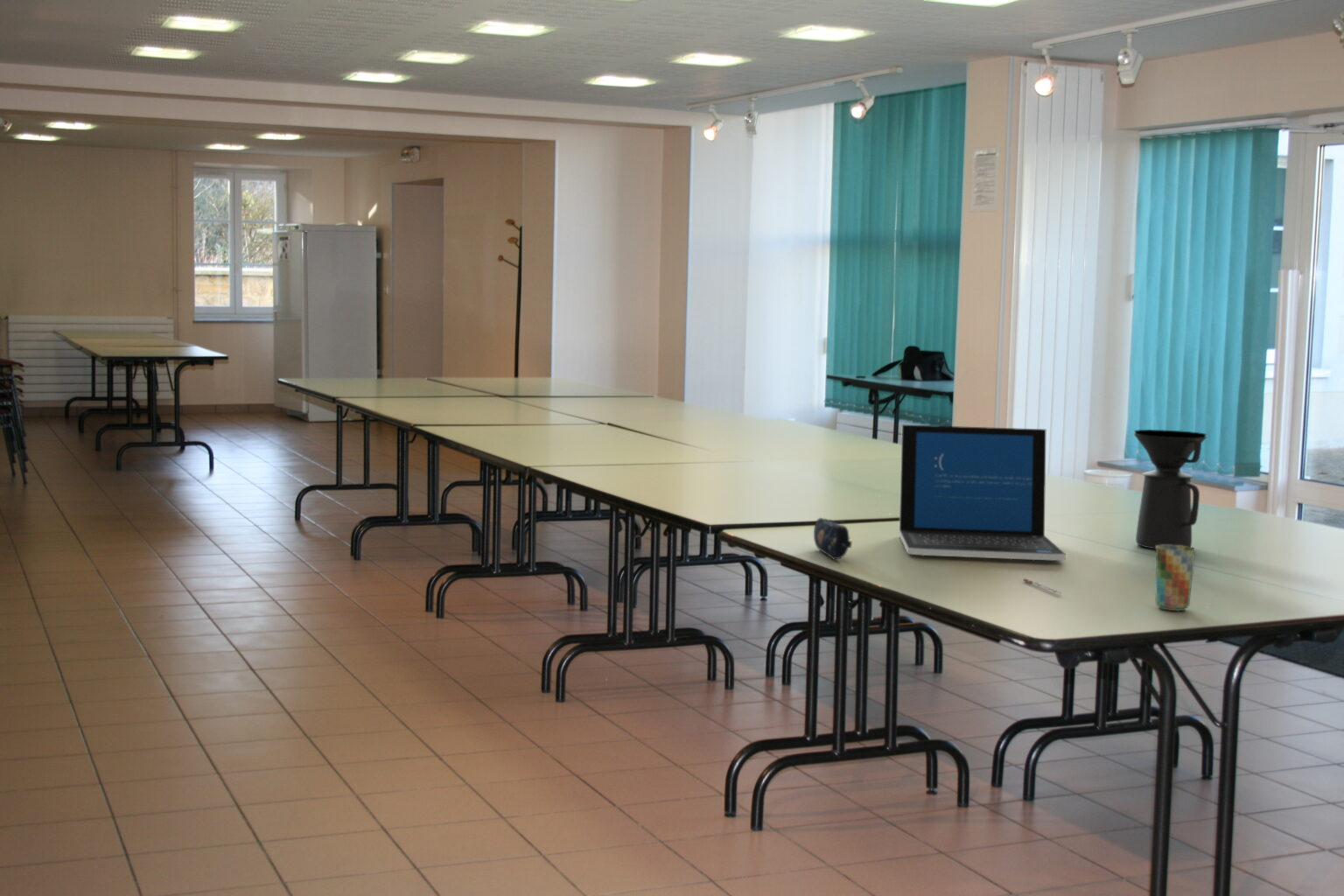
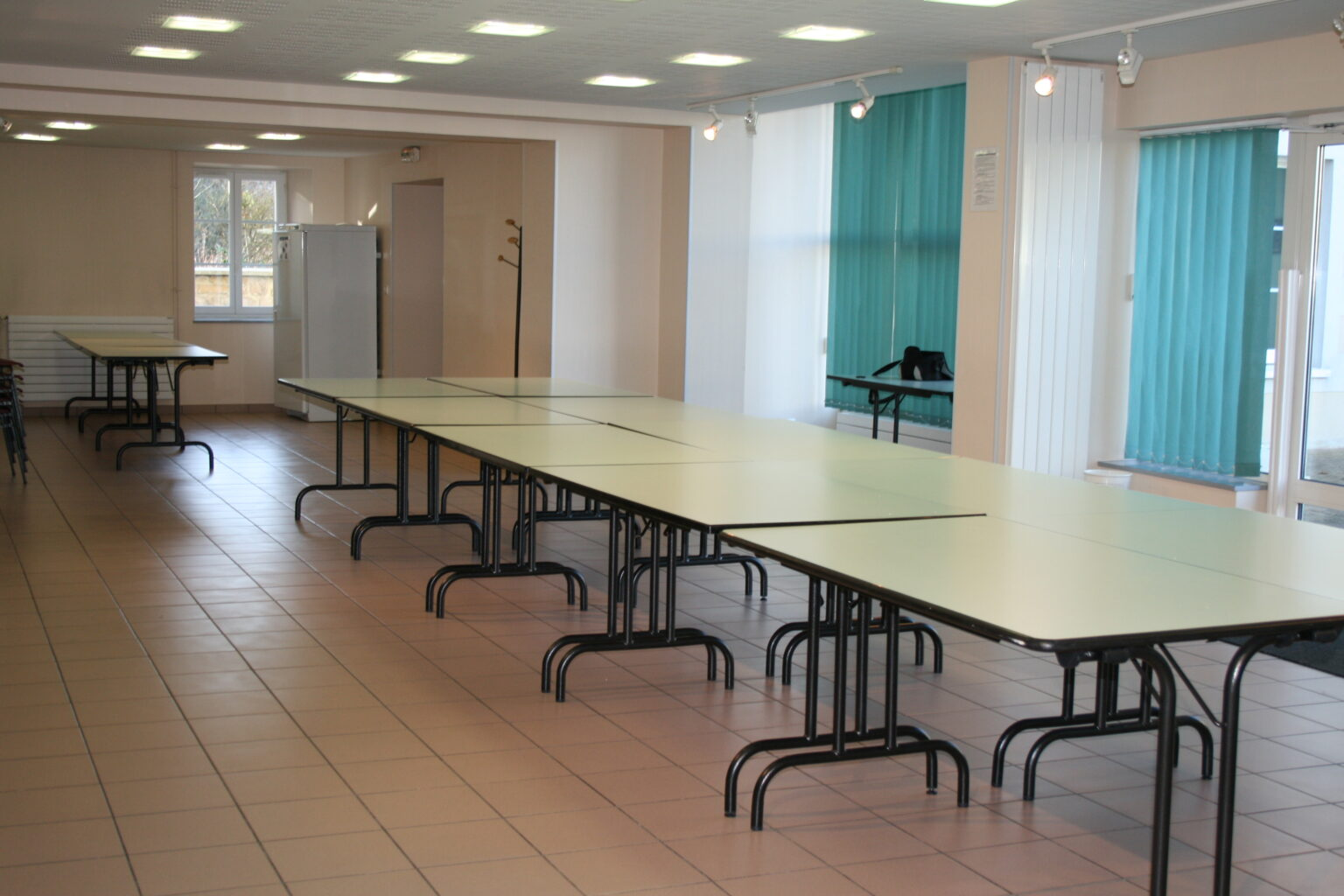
- pencil case [813,517,853,561]
- pen [1023,577,1062,595]
- cup [1155,544,1196,612]
- coffee maker [1133,429,1208,549]
- laptop [899,423,1067,561]
